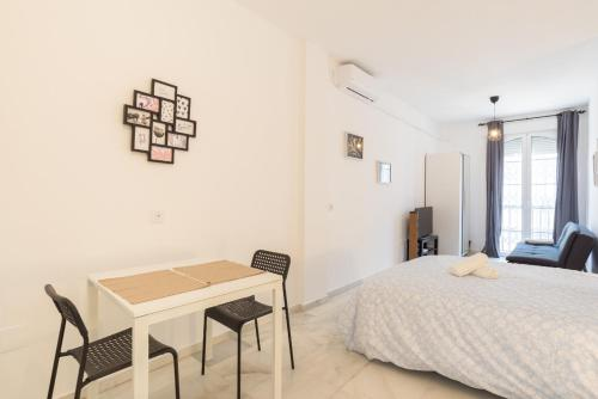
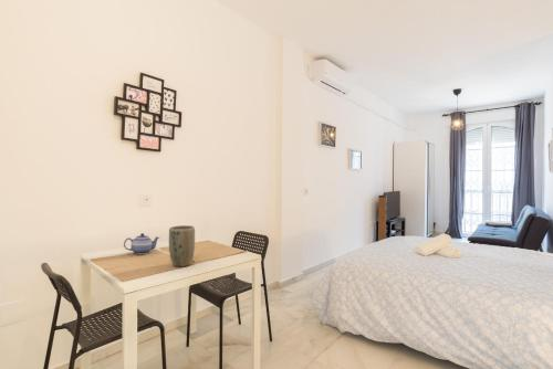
+ plant pot [168,224,196,267]
+ teapot [123,232,160,255]
